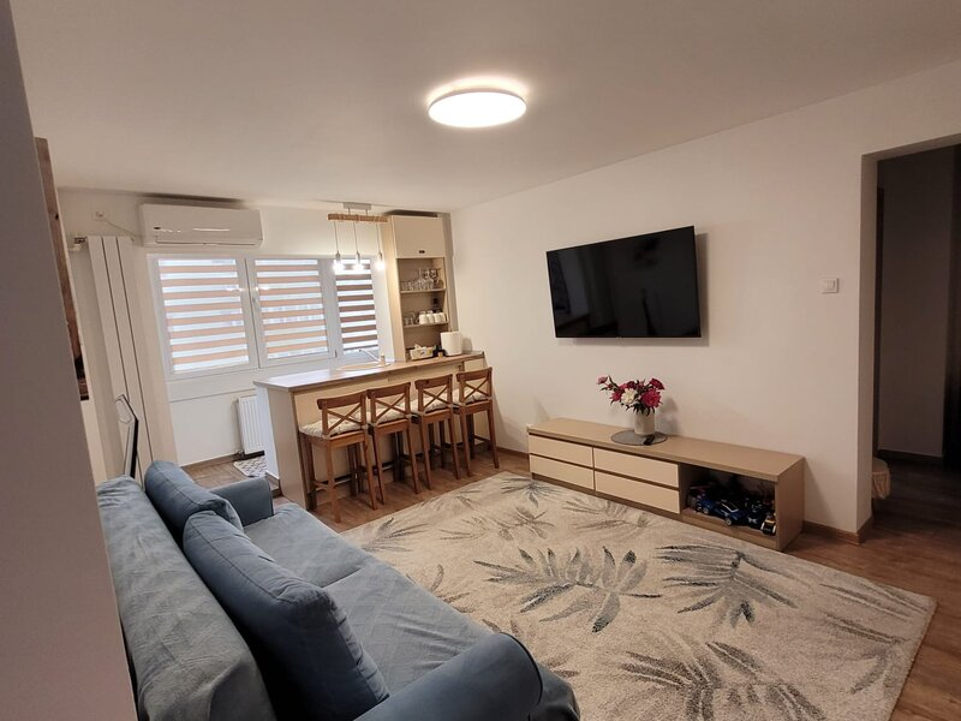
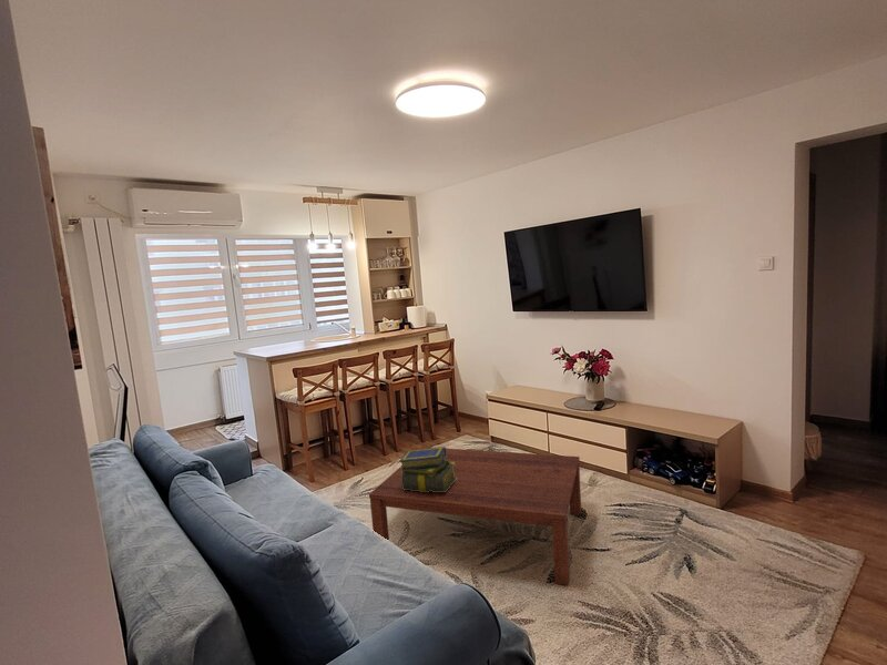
+ coffee table [368,446,582,586]
+ stack of books [398,446,457,492]
